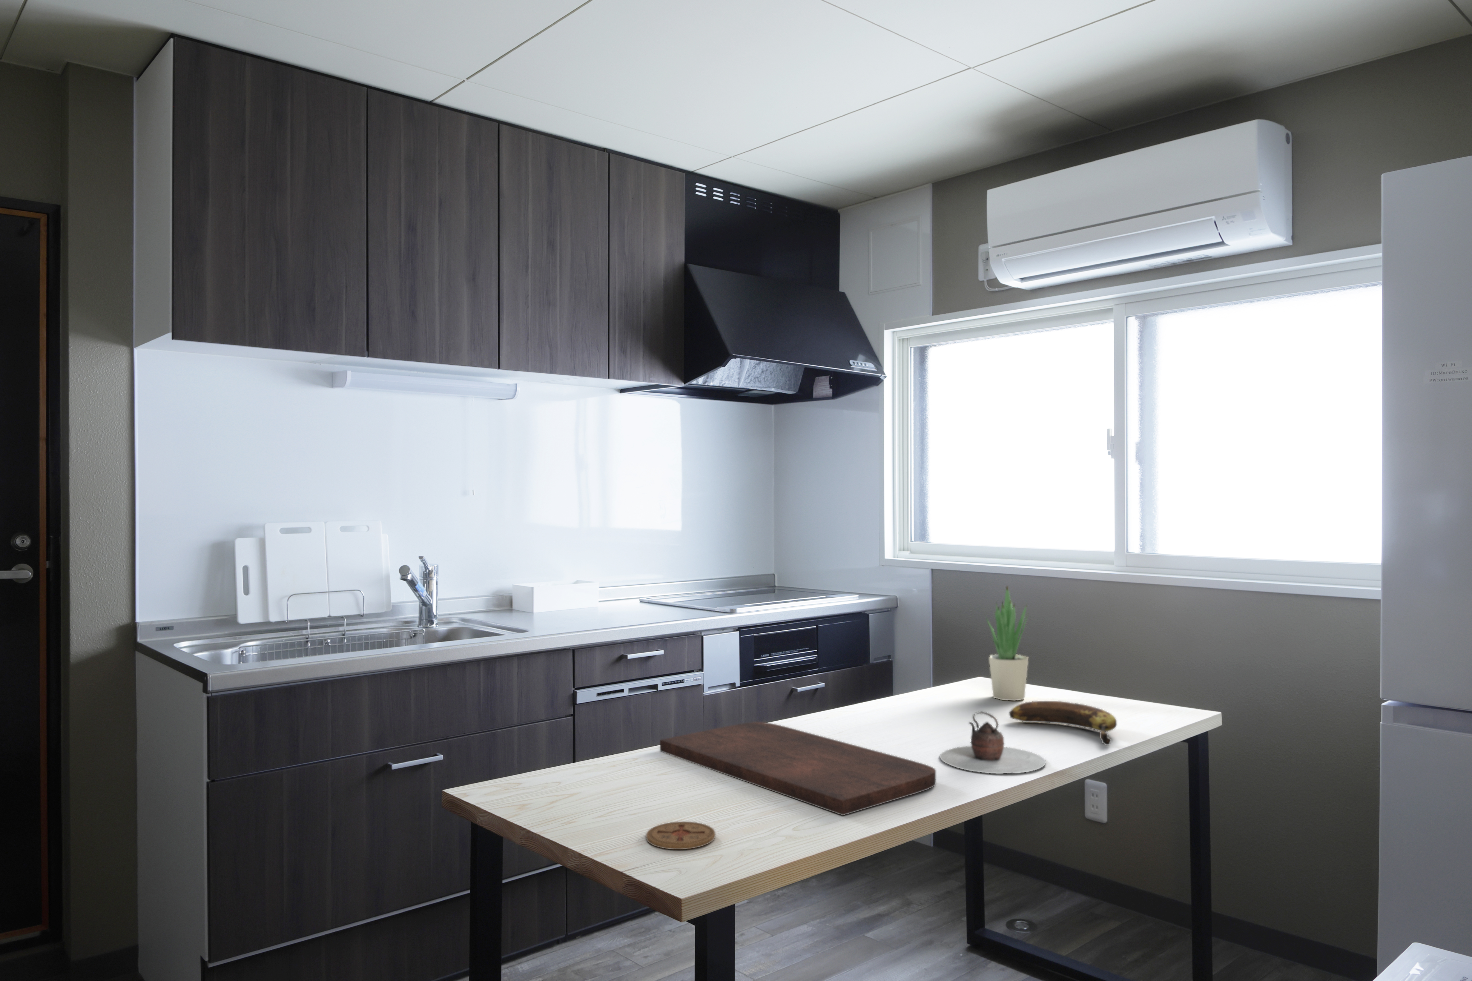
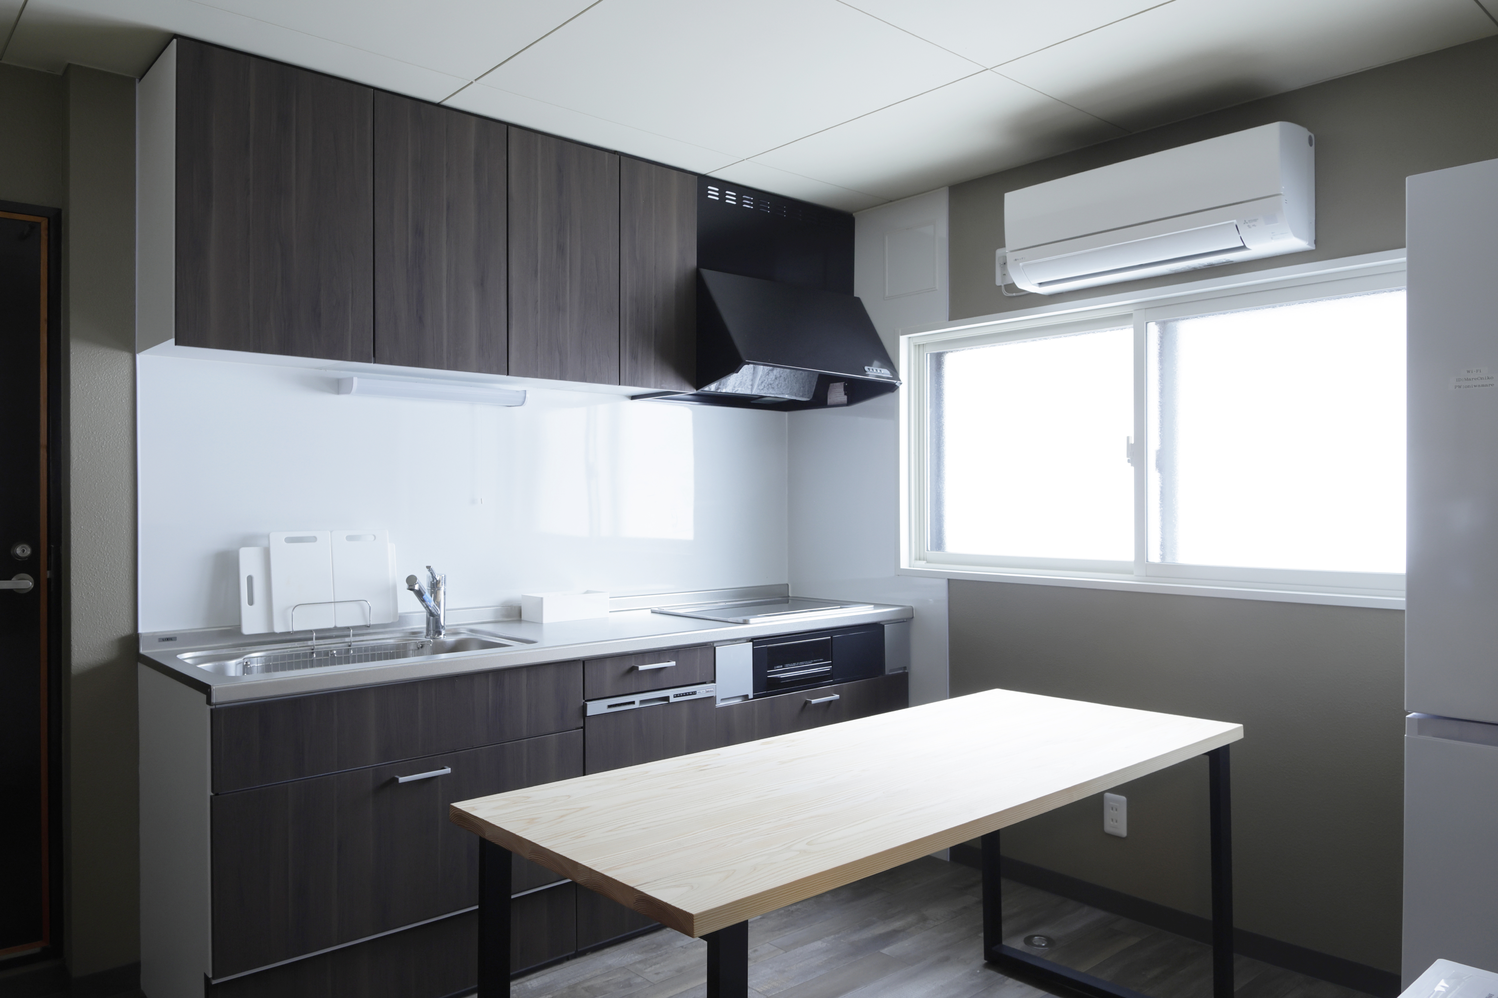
- potted plant [986,585,1028,701]
- banana [1009,701,1117,746]
- teapot [940,712,1046,774]
- coaster [646,821,716,850]
- cutting board [659,722,936,816]
